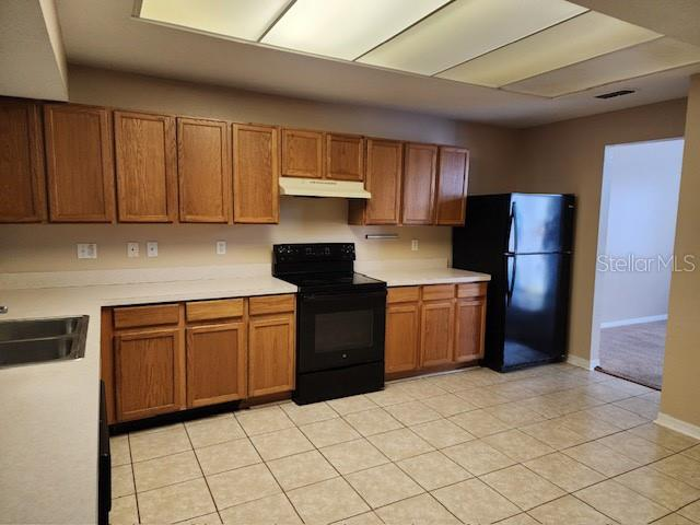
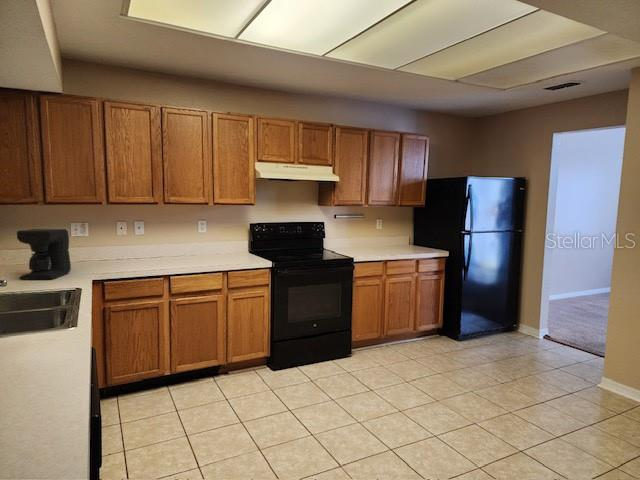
+ coffee maker [16,228,72,281]
